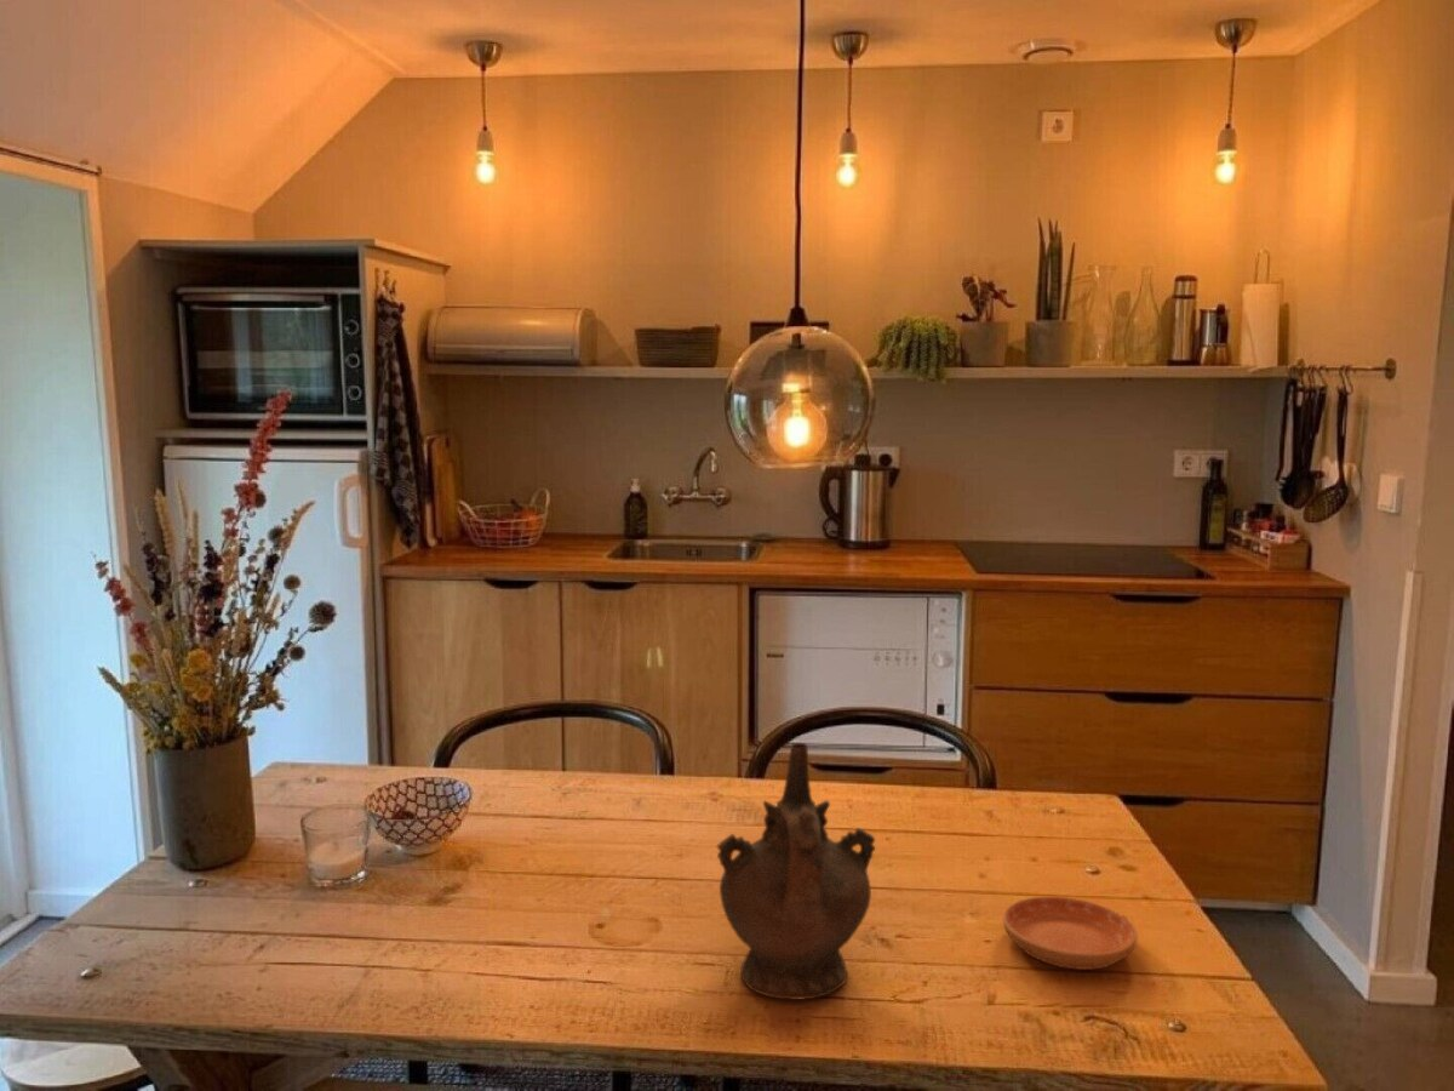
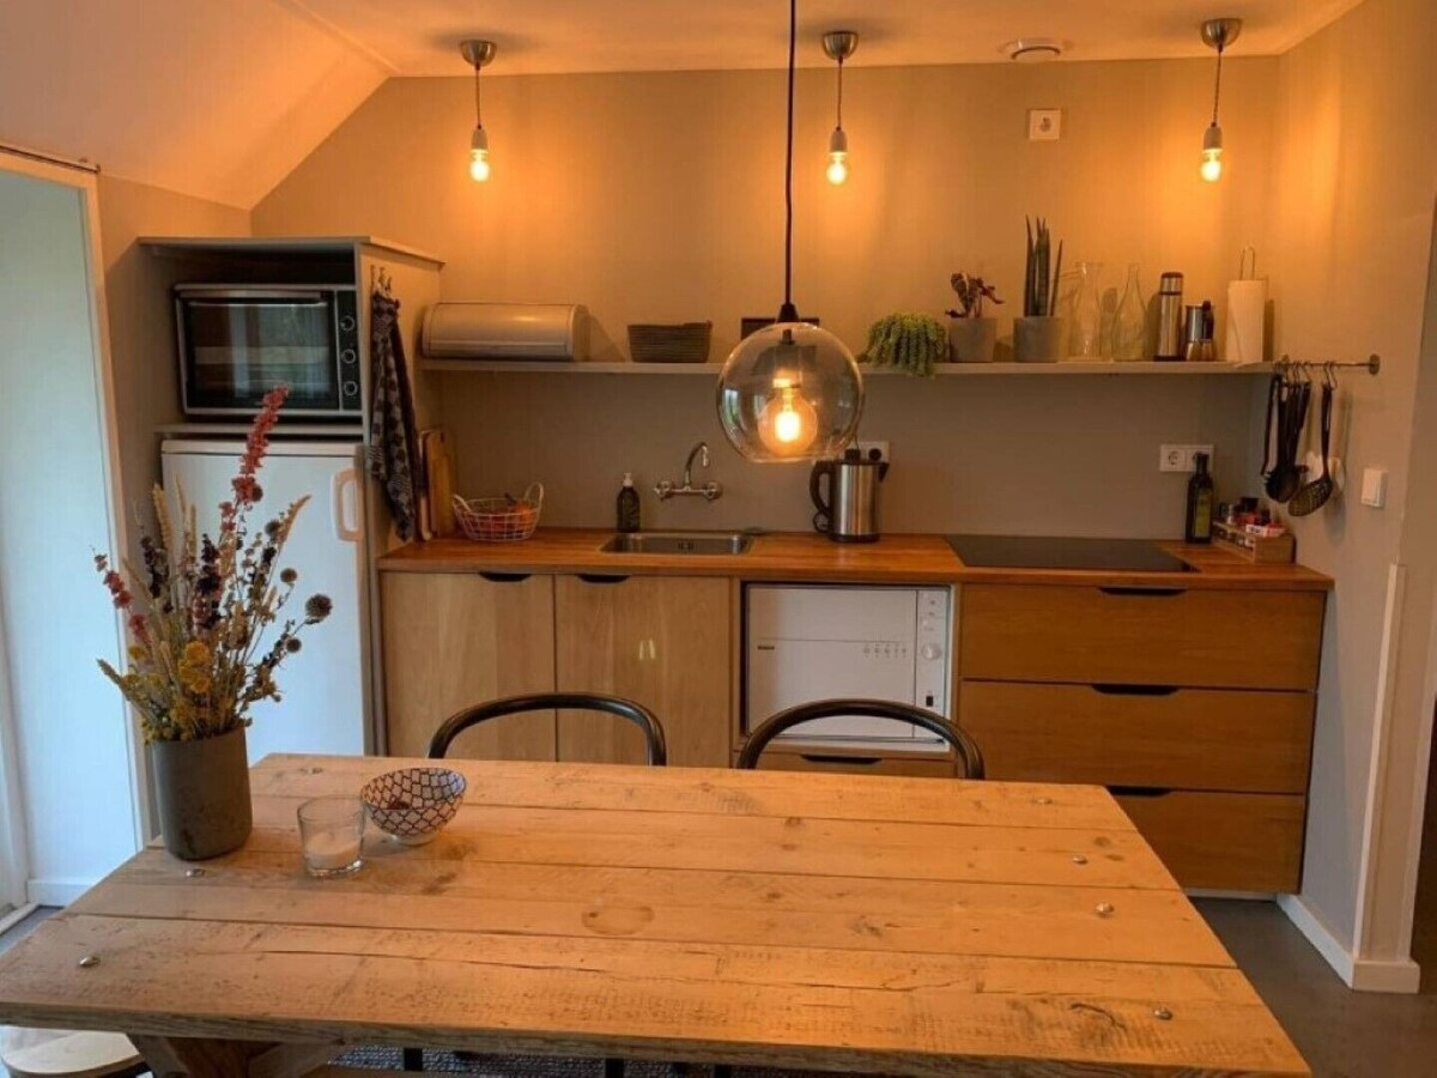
- saucer [1002,896,1139,971]
- ceremonial vessel [716,742,876,1000]
